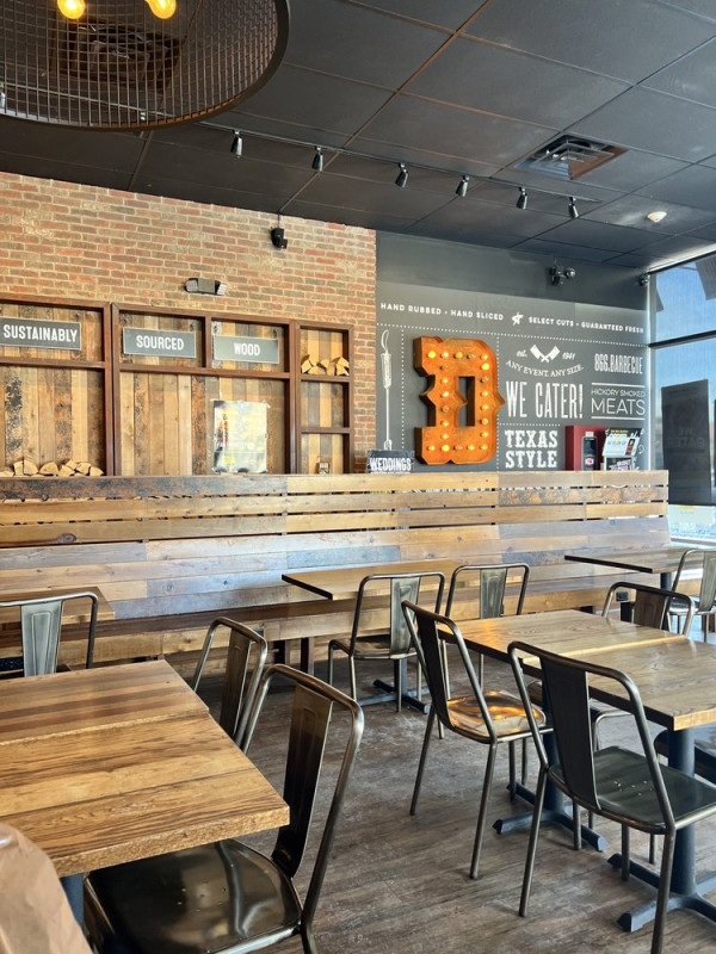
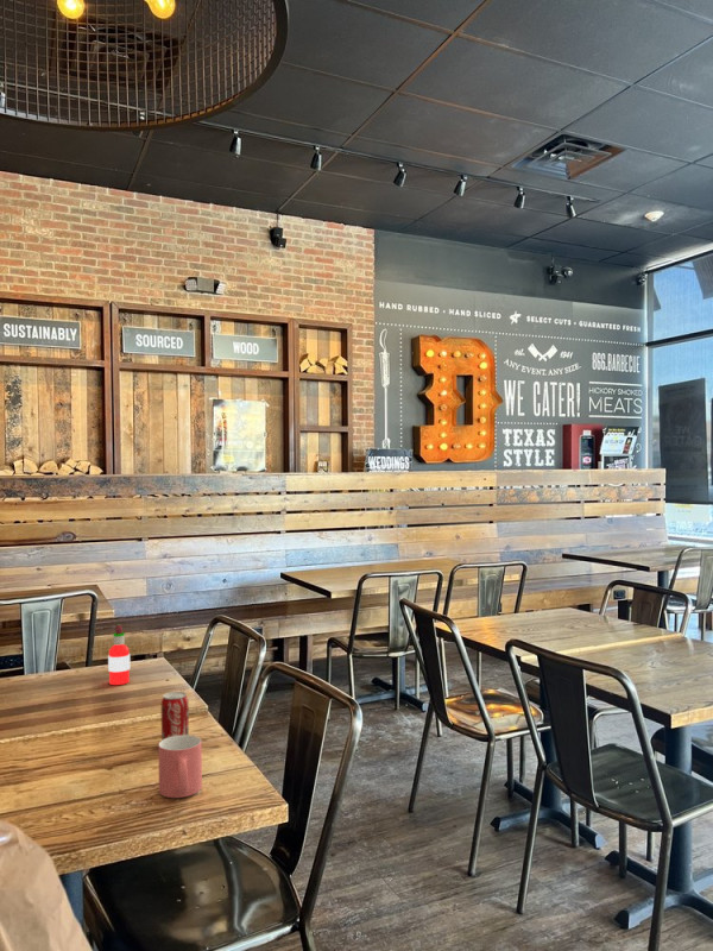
+ mug [157,735,203,799]
+ beverage can [160,691,190,741]
+ hot sauce [107,623,131,686]
